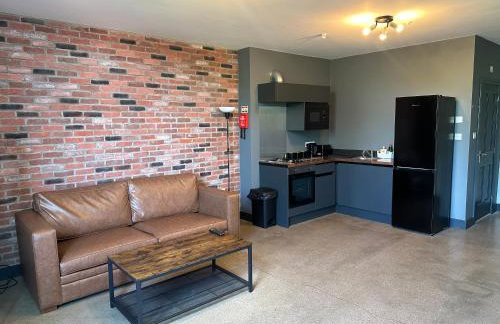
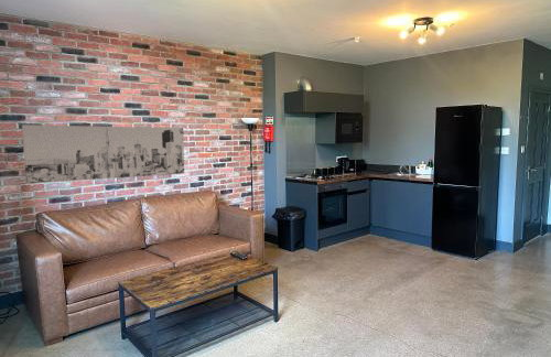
+ wall art [21,123,185,185]
